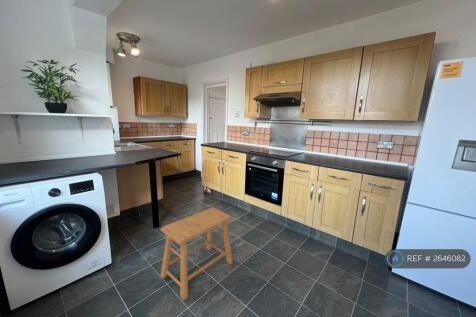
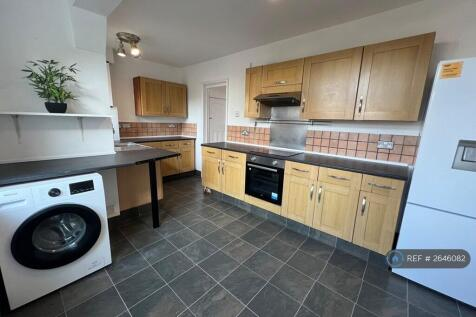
- stool [159,207,234,301]
